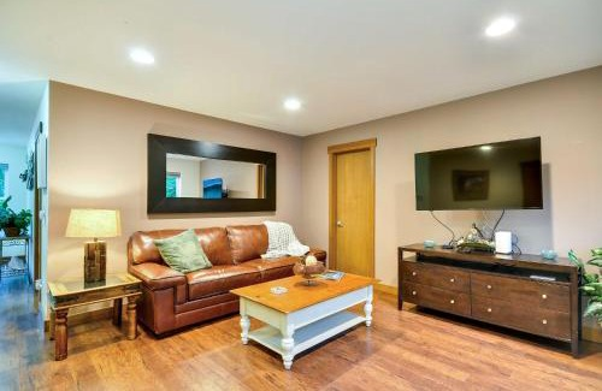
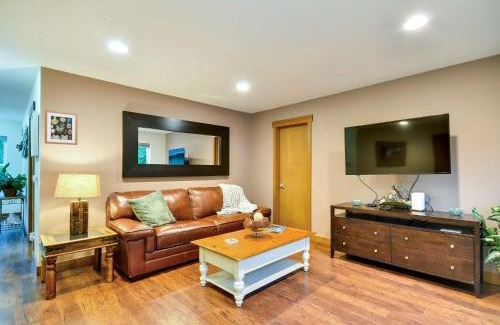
+ wall art [44,109,79,146]
